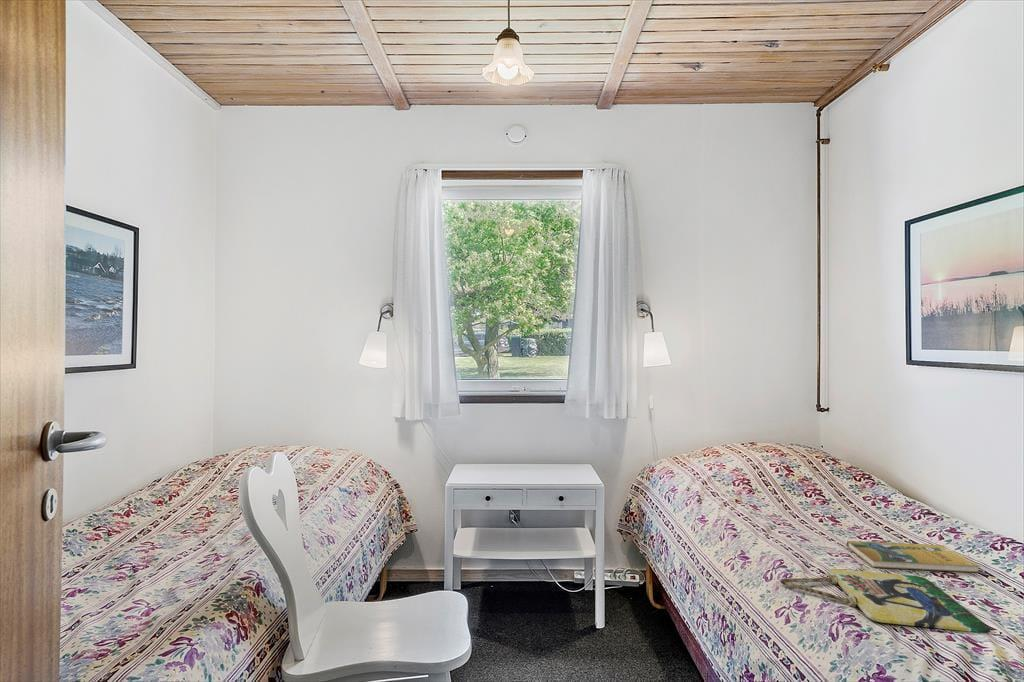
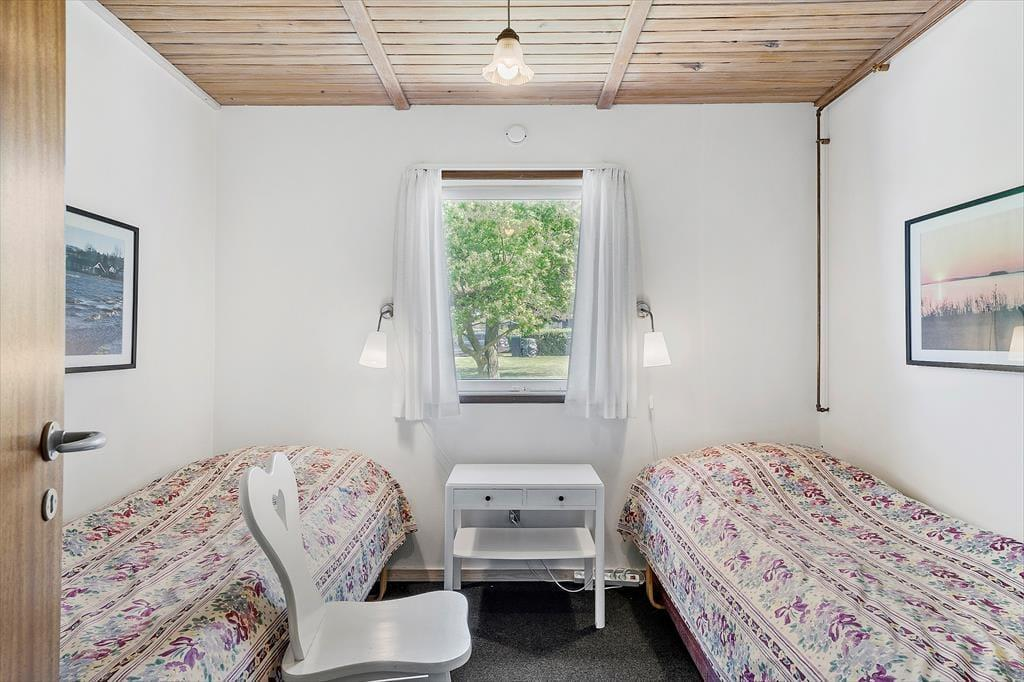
- home sign [779,568,991,634]
- booklet [846,540,981,573]
